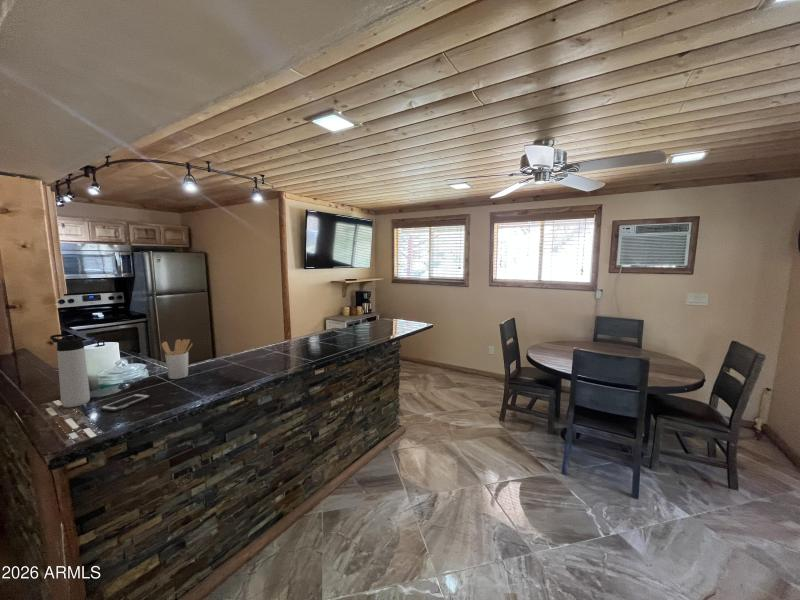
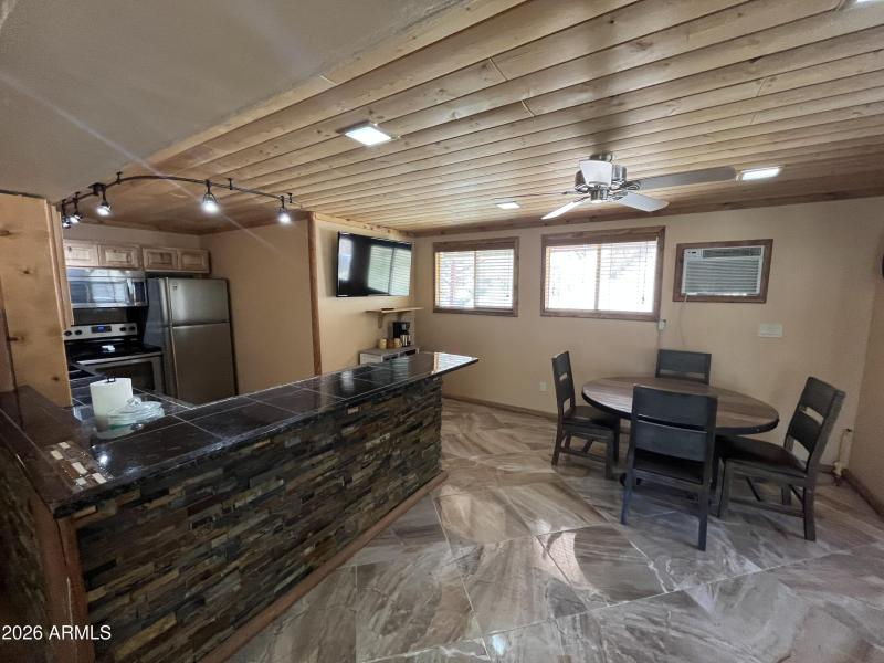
- thermos bottle [49,333,91,408]
- cell phone [100,393,151,412]
- utensil holder [161,338,193,380]
